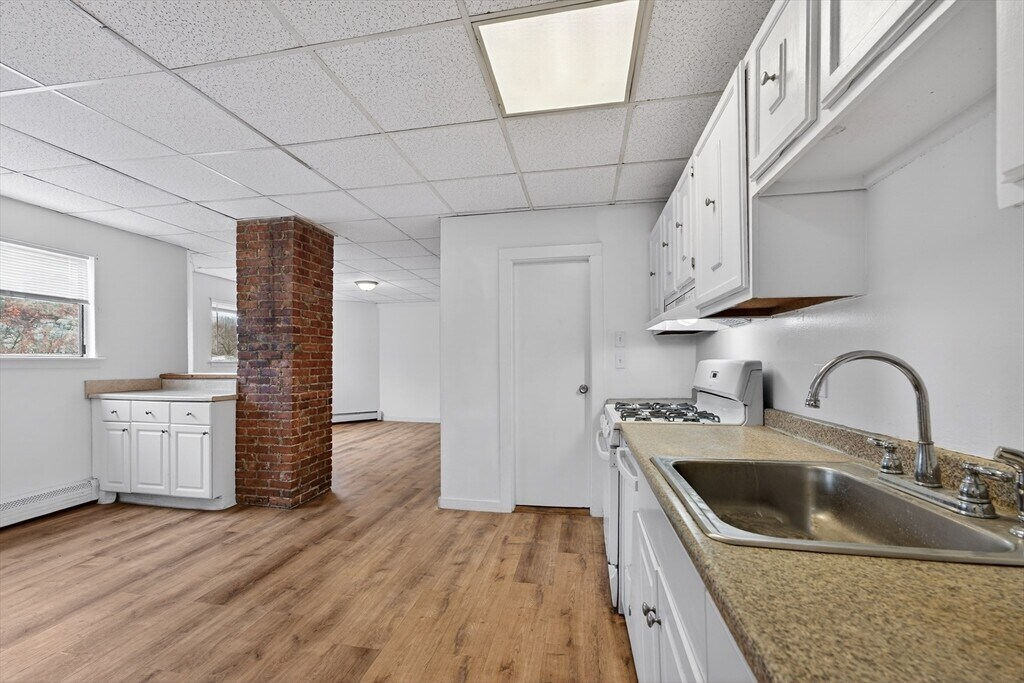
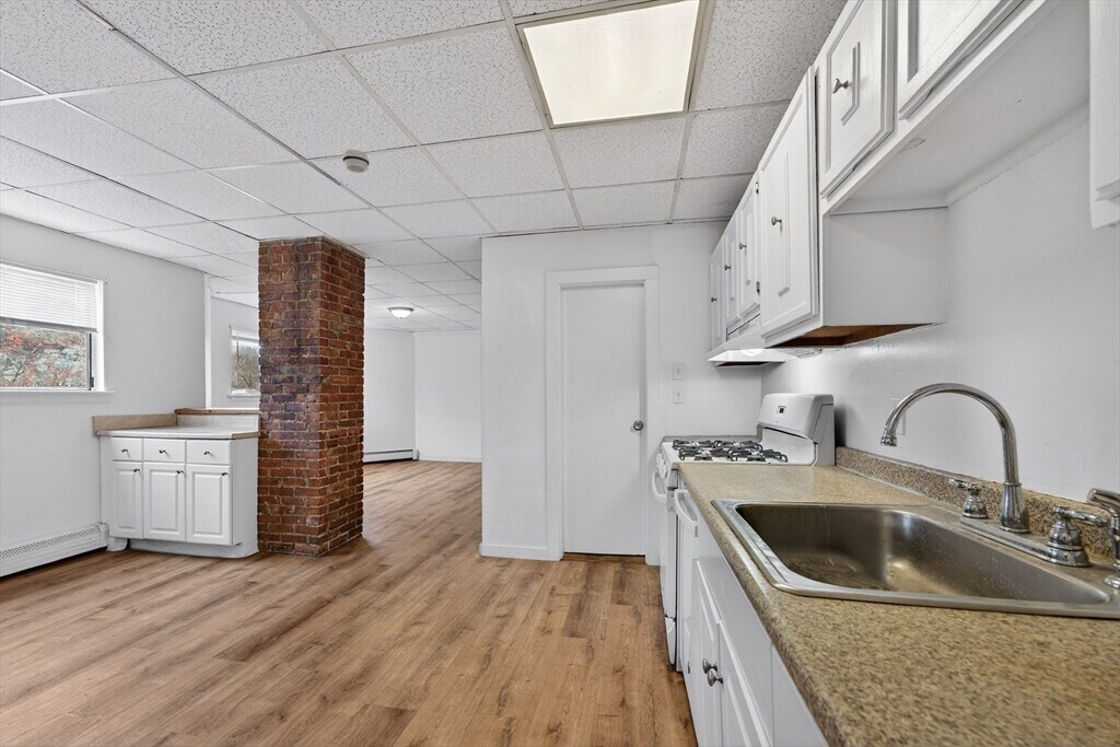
+ smoke detector [341,149,371,174]
